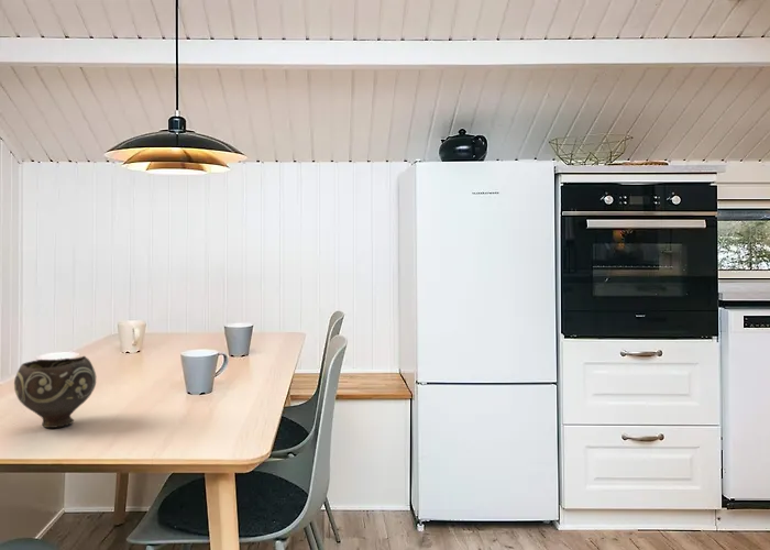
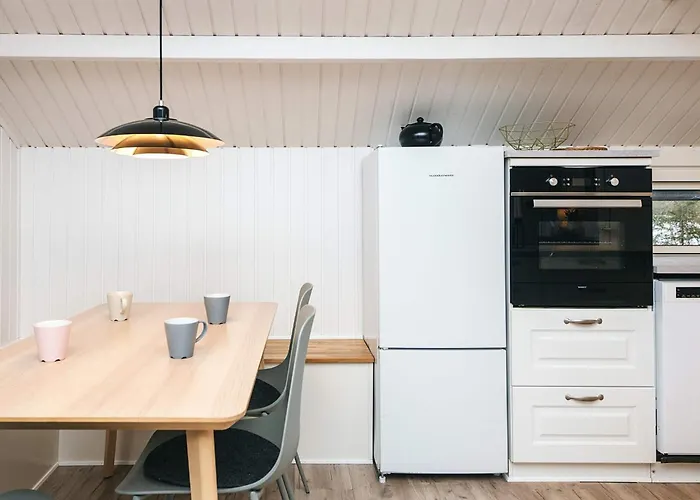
- bowl [13,355,97,429]
